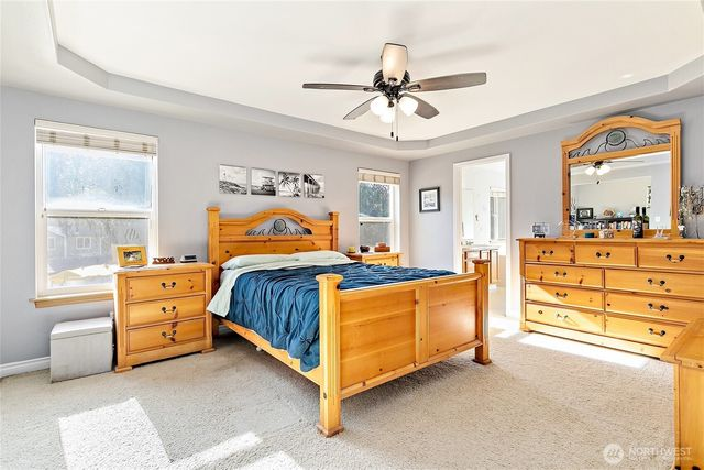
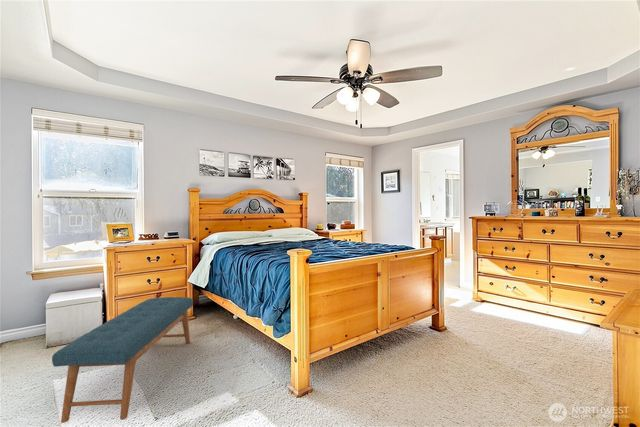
+ bench [51,296,194,424]
